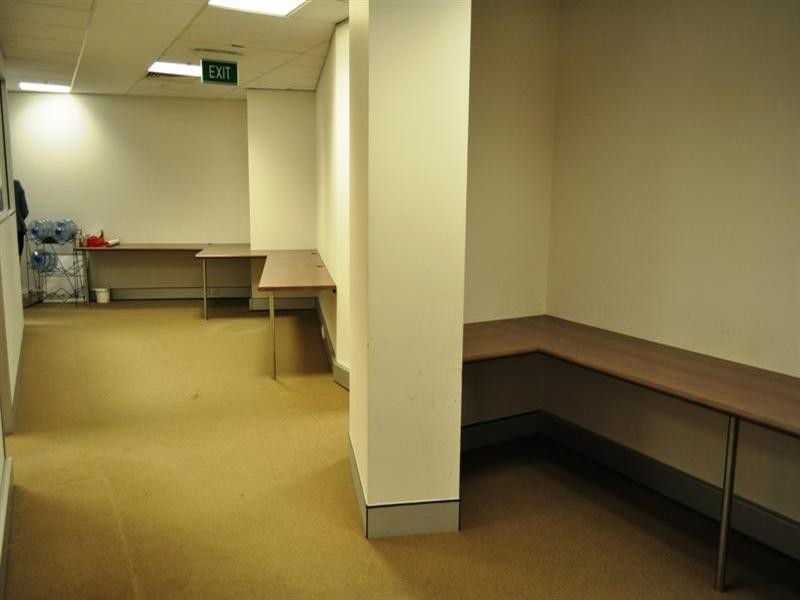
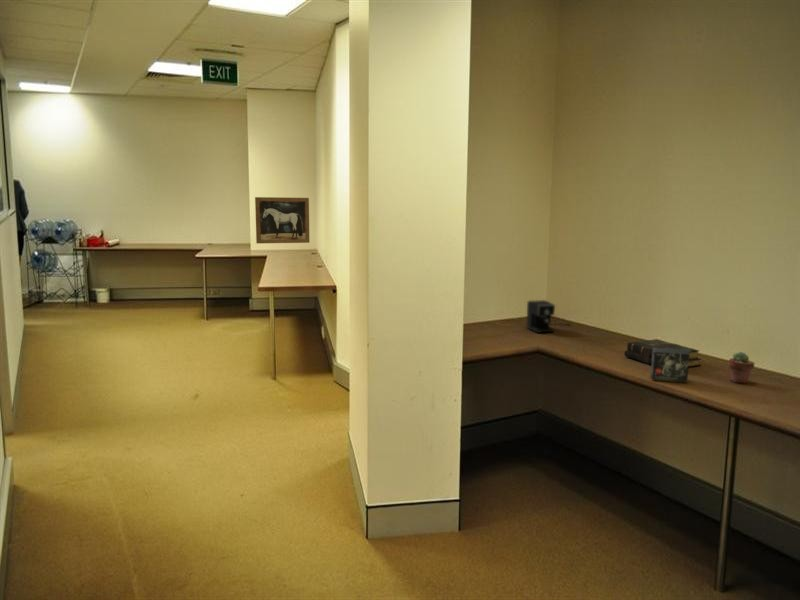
+ coffee maker [526,299,571,334]
+ small box [649,348,690,384]
+ potted succulent [728,351,756,384]
+ wall art [254,196,311,245]
+ book [623,338,702,368]
